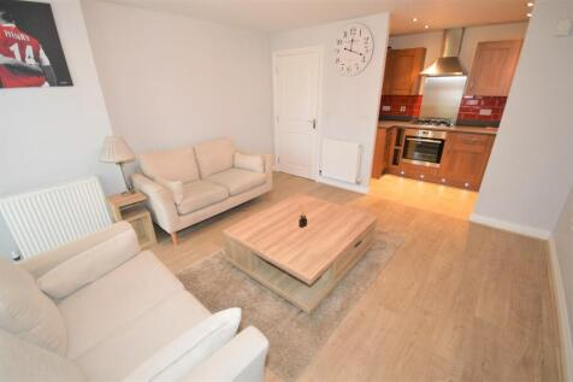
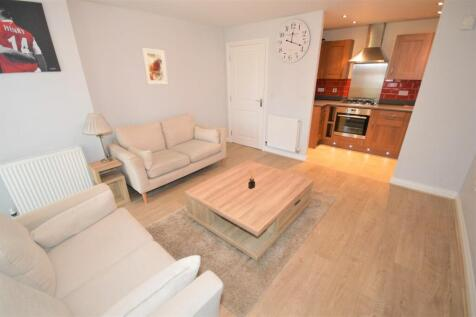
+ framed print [141,47,169,85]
